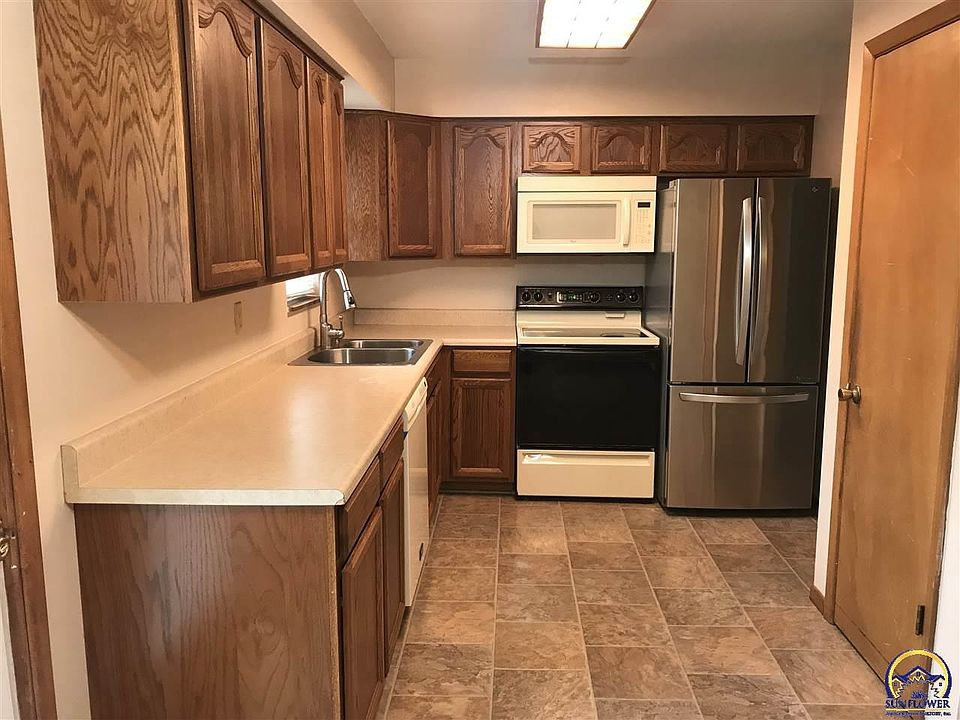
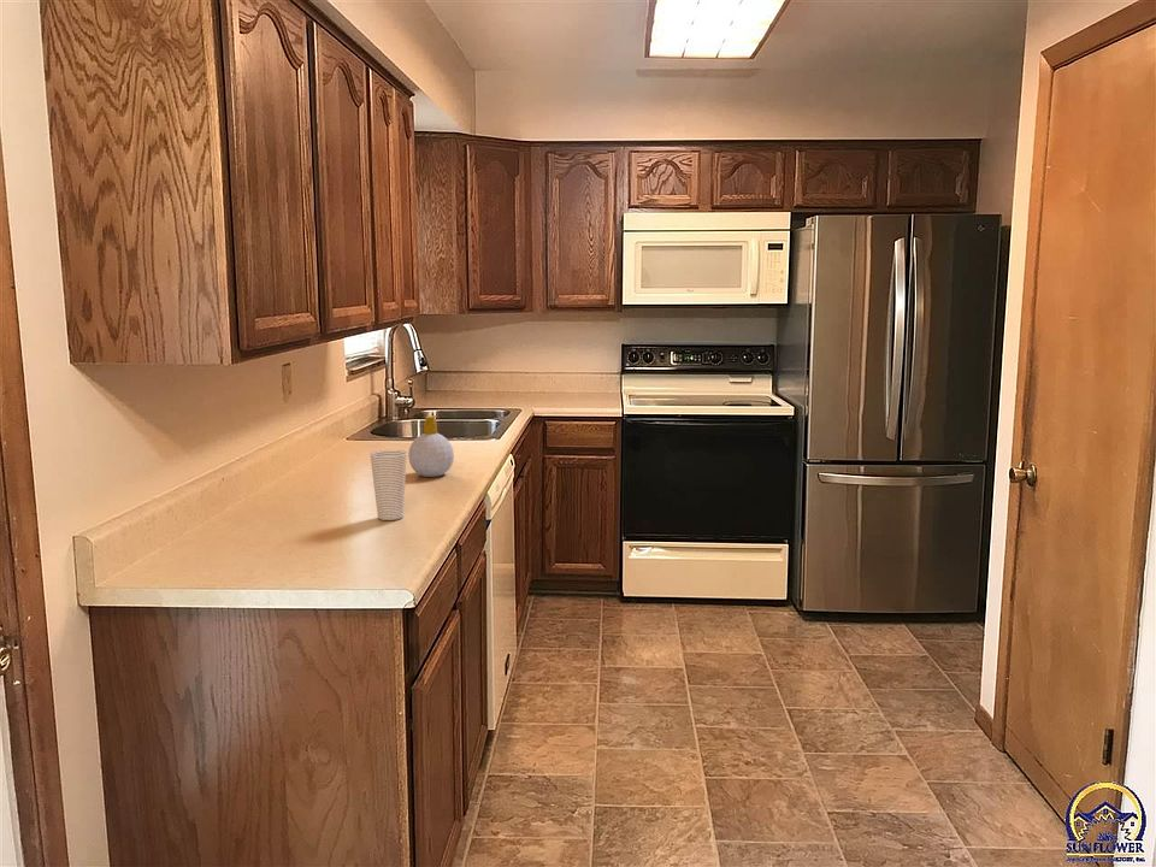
+ soap bottle [407,414,455,478]
+ cup [368,449,408,521]
